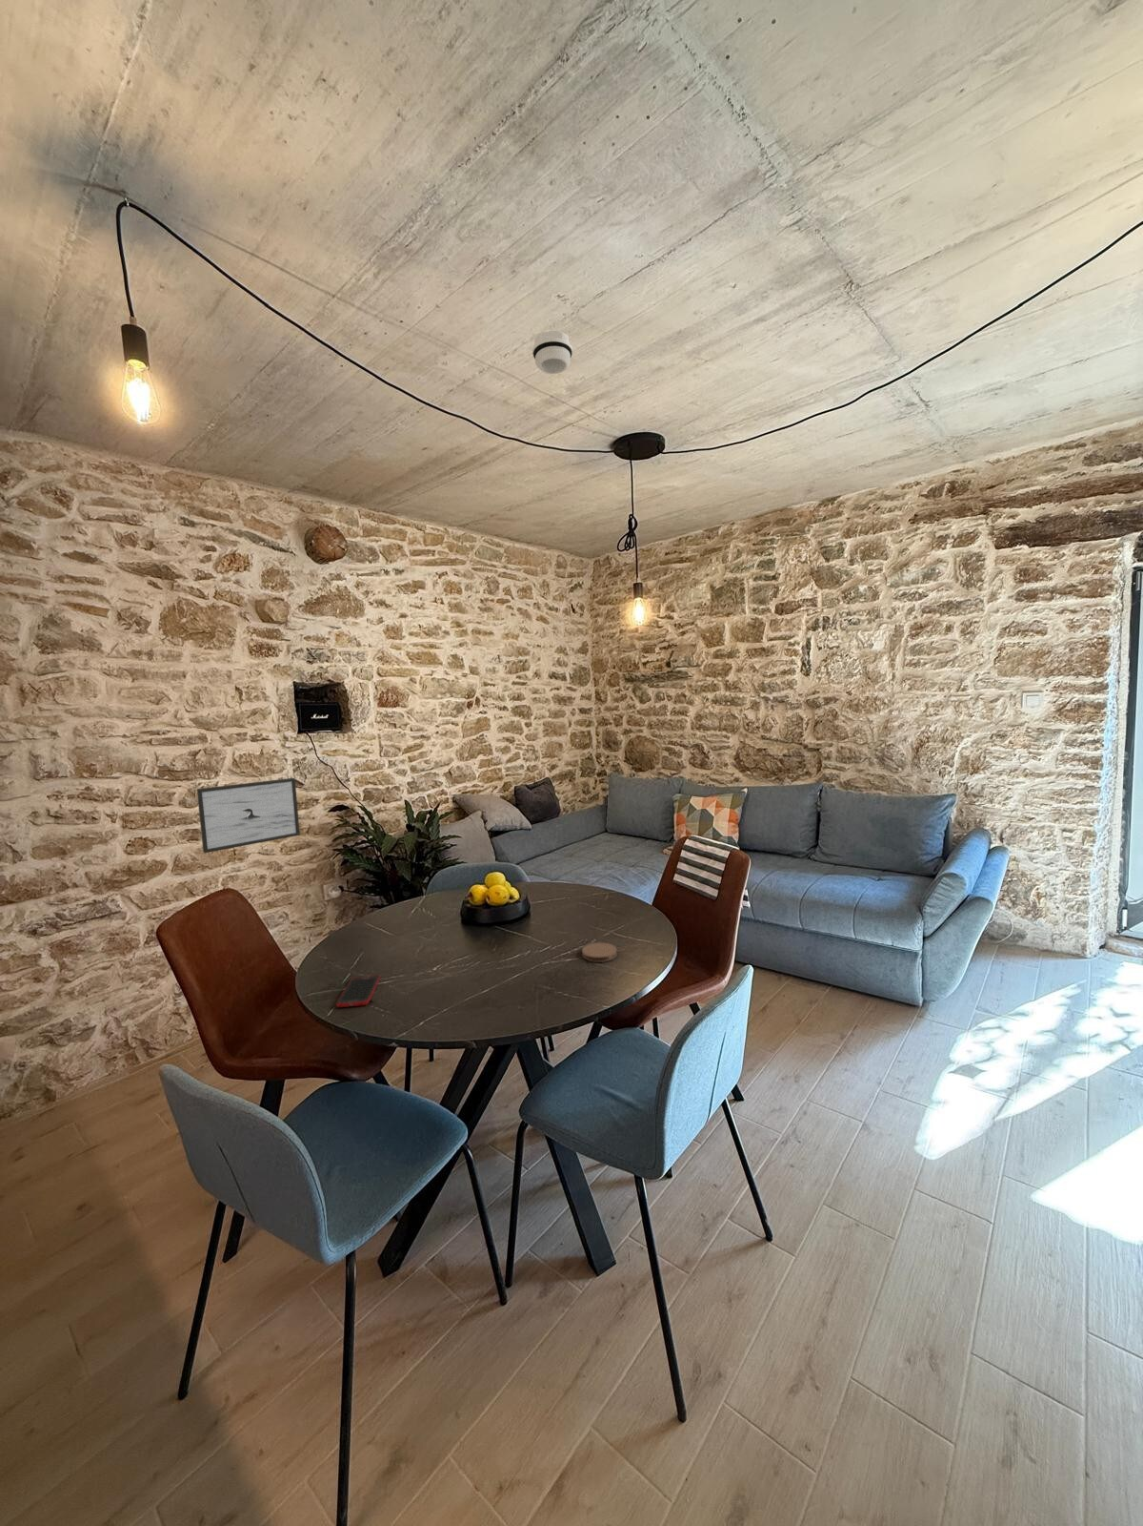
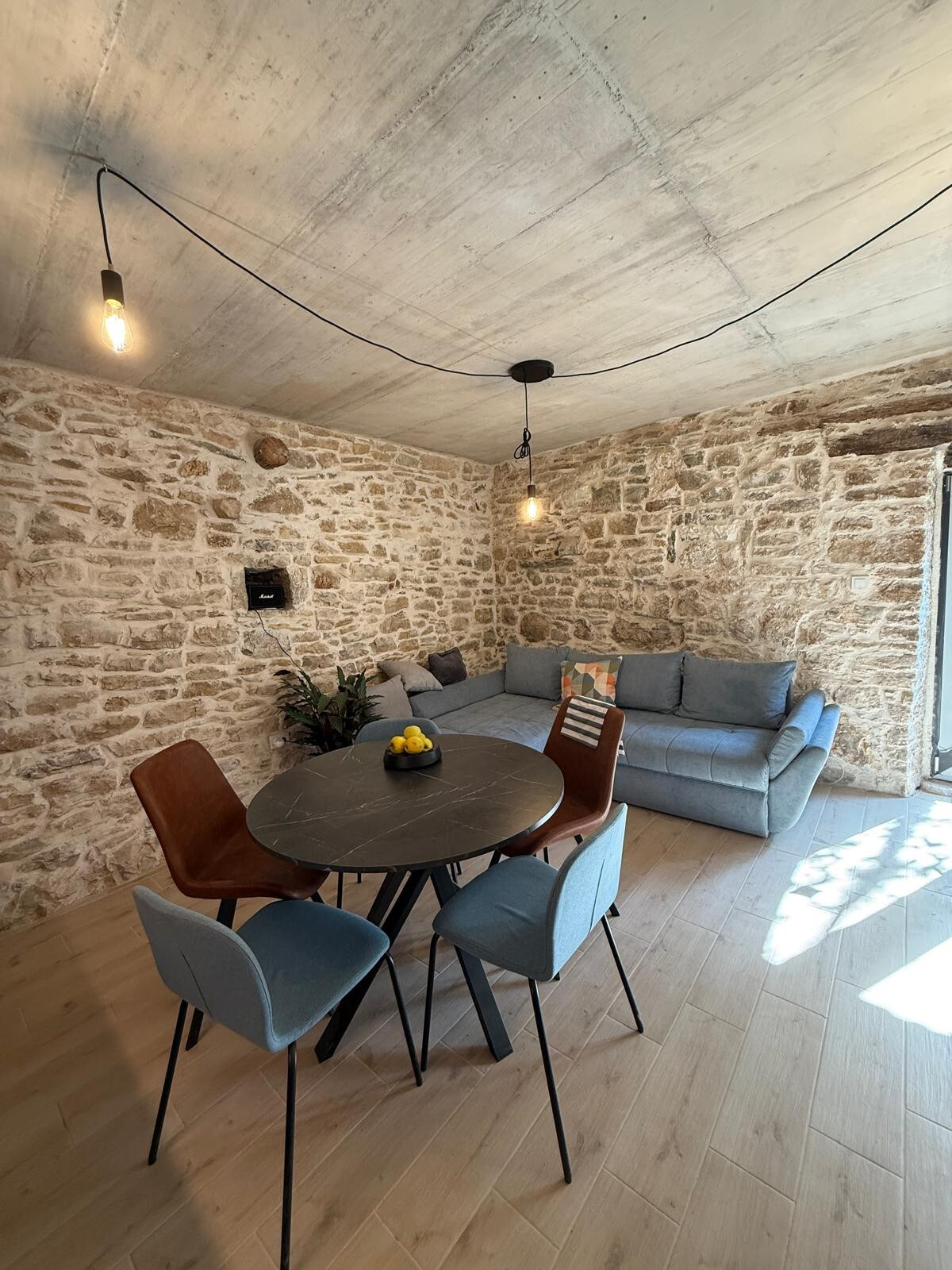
- cell phone [335,974,381,1008]
- smoke detector [532,330,574,375]
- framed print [196,777,301,853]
- coaster [581,941,618,964]
